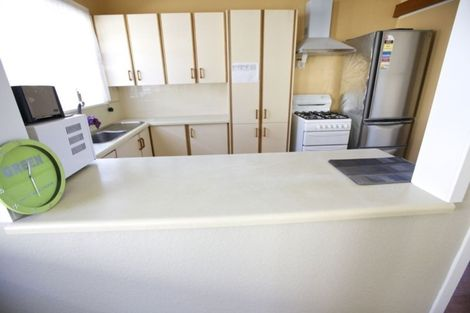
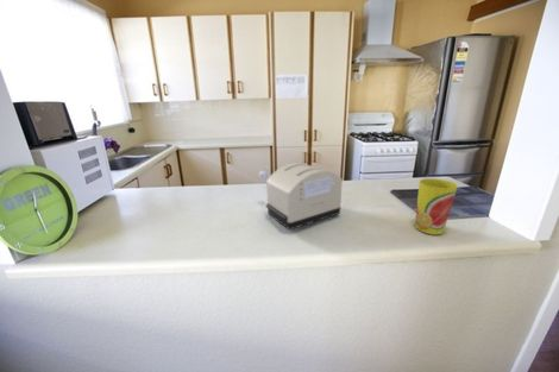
+ toaster [258,162,344,231]
+ cup [414,177,459,235]
